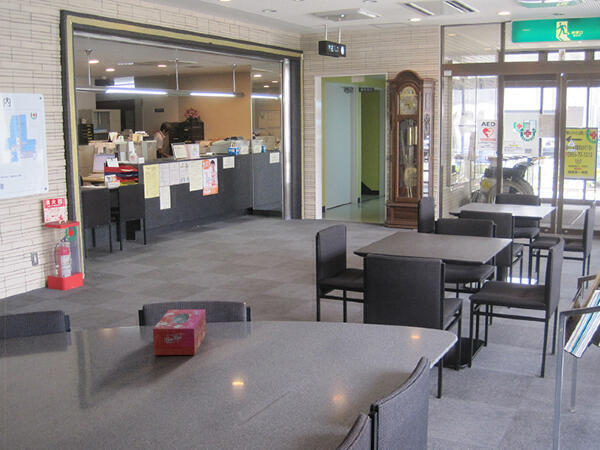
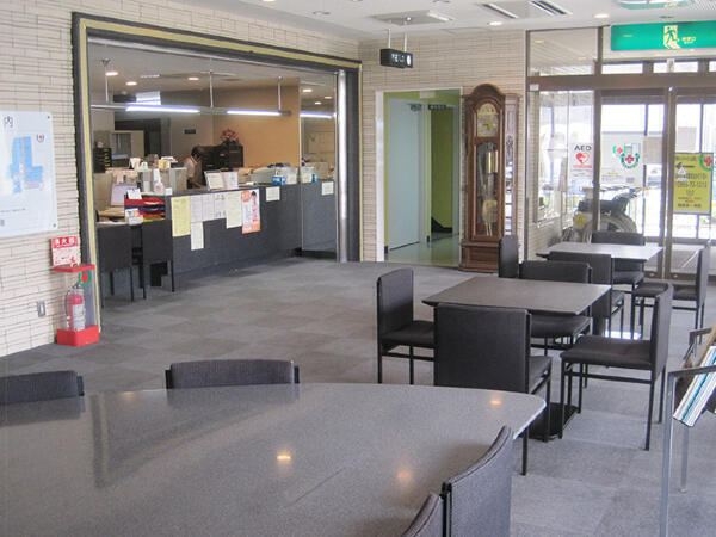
- tissue box [152,309,207,356]
